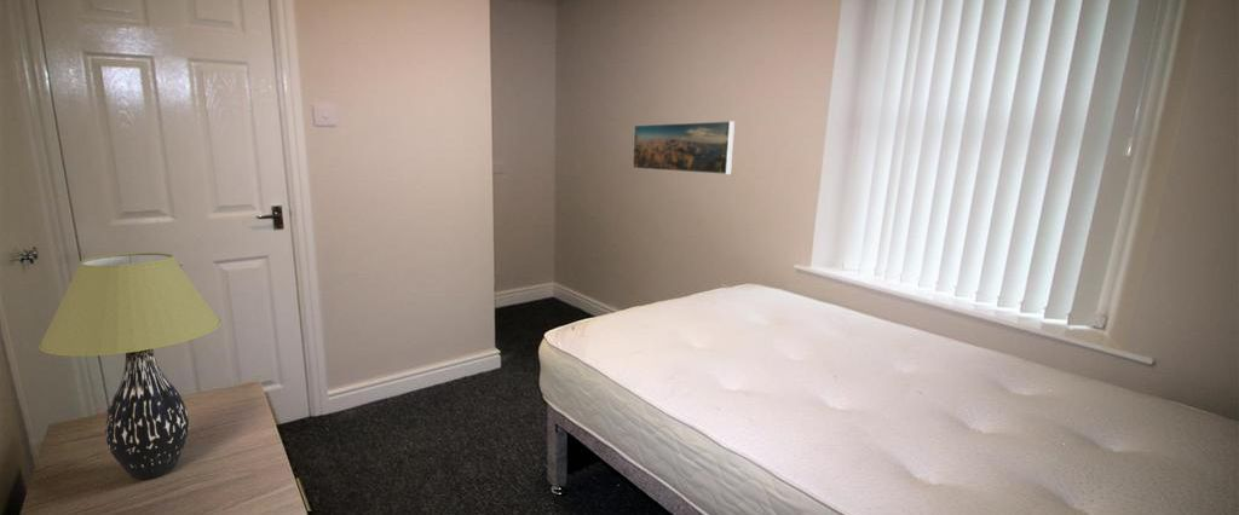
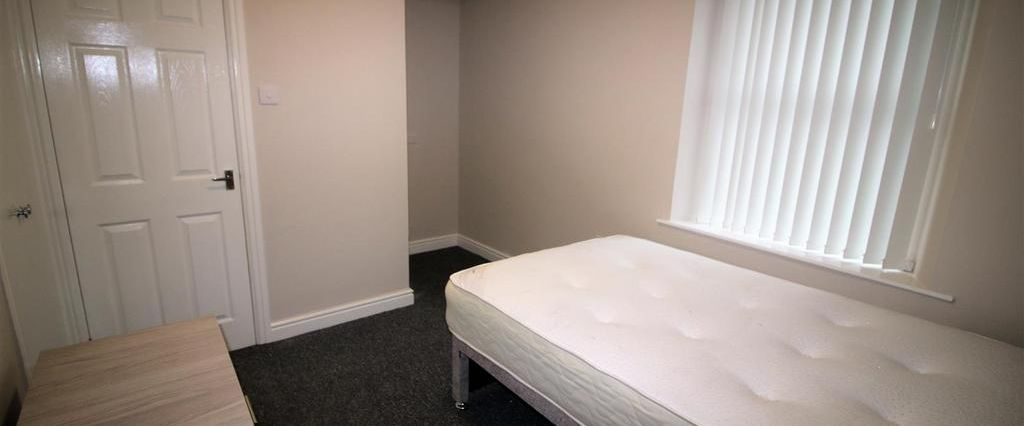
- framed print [632,120,736,175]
- table lamp [38,251,223,480]
